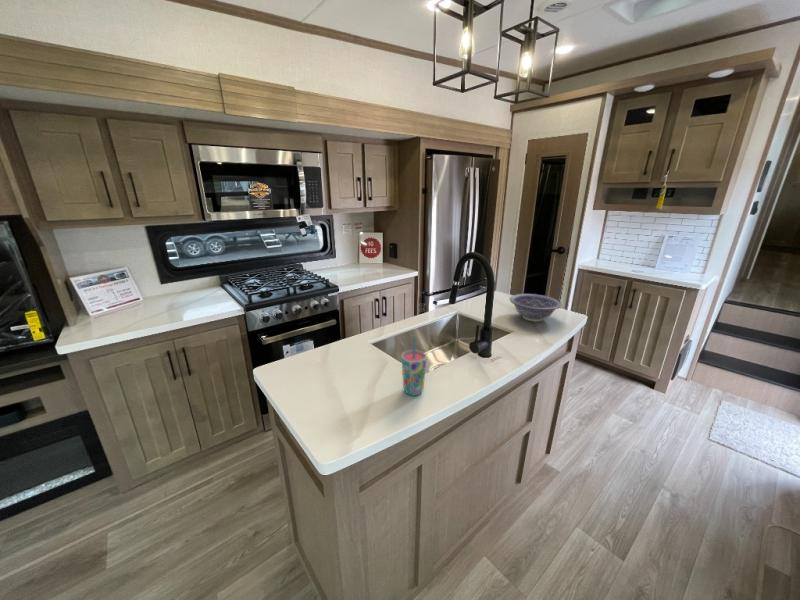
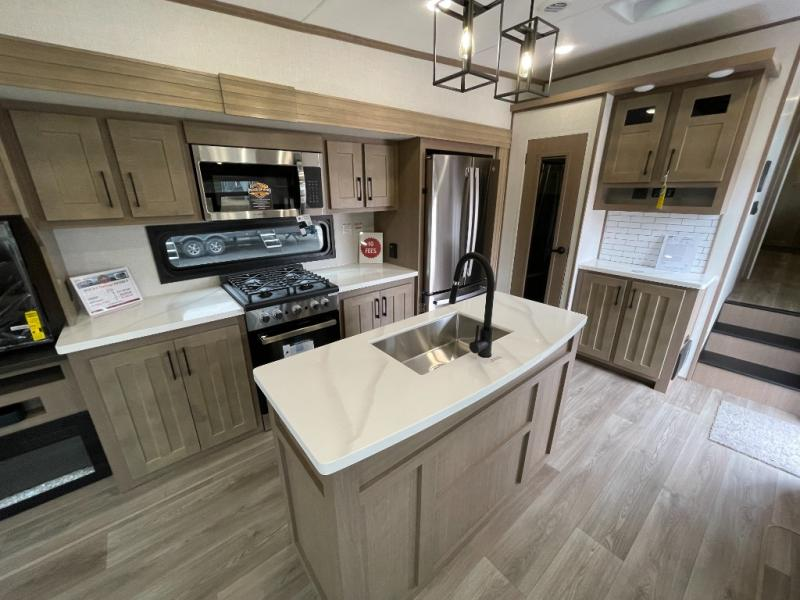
- cup [400,336,428,397]
- decorative bowl [509,293,562,323]
